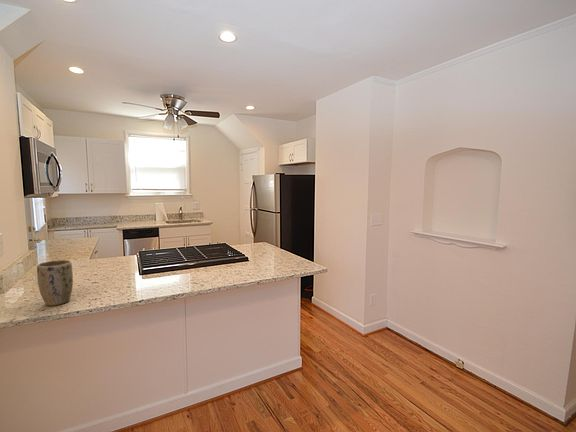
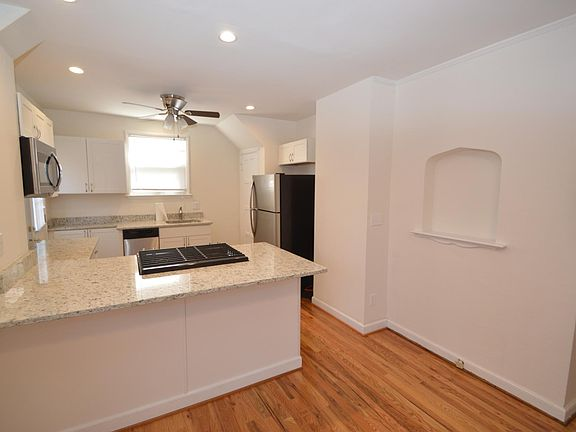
- plant pot [36,259,74,307]
